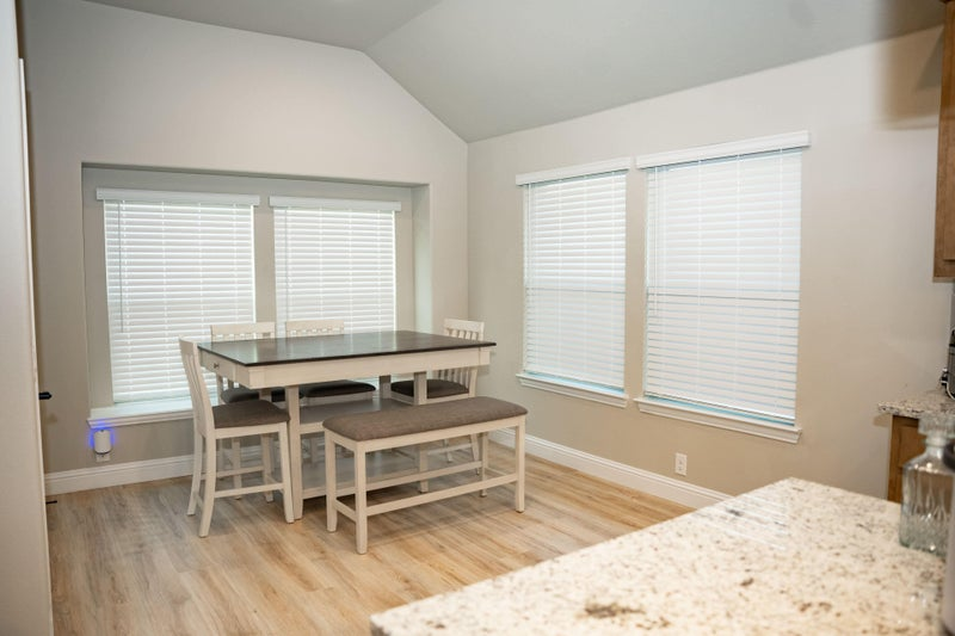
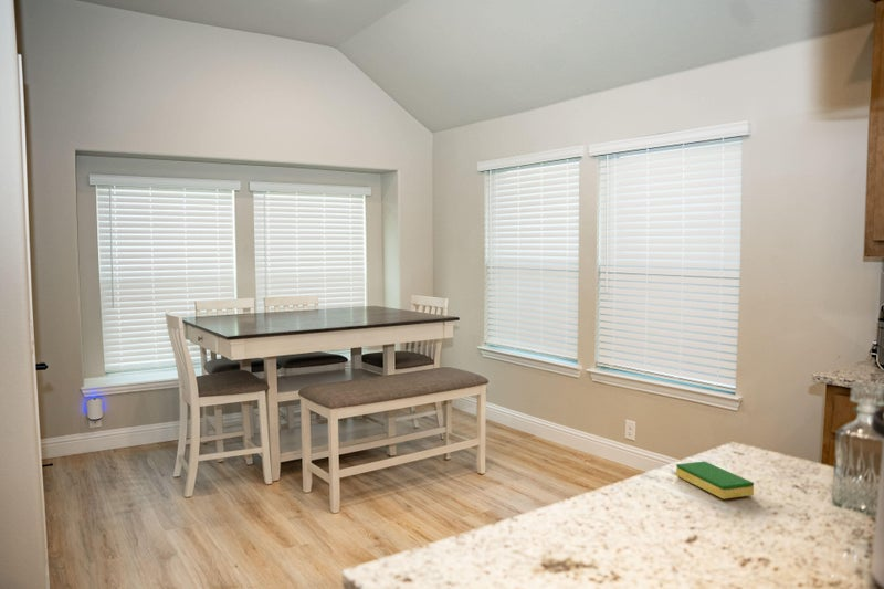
+ dish sponge [675,460,755,501]
